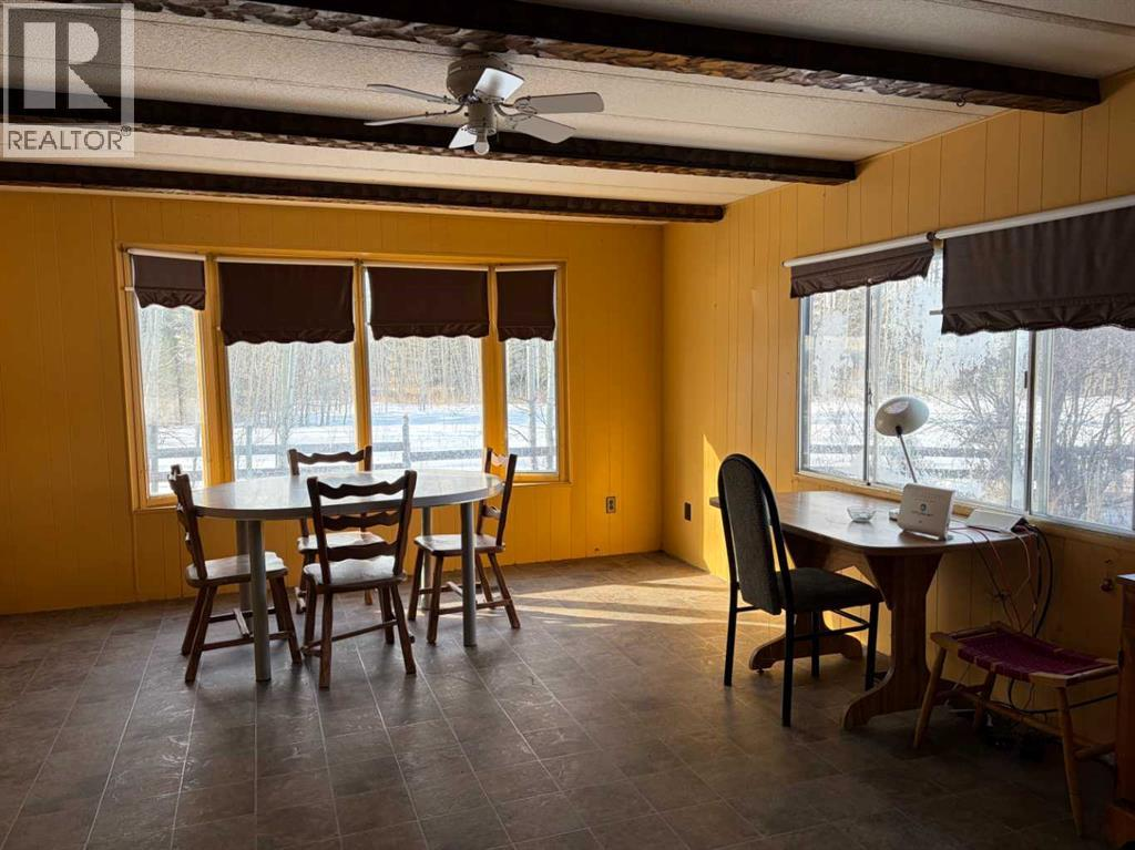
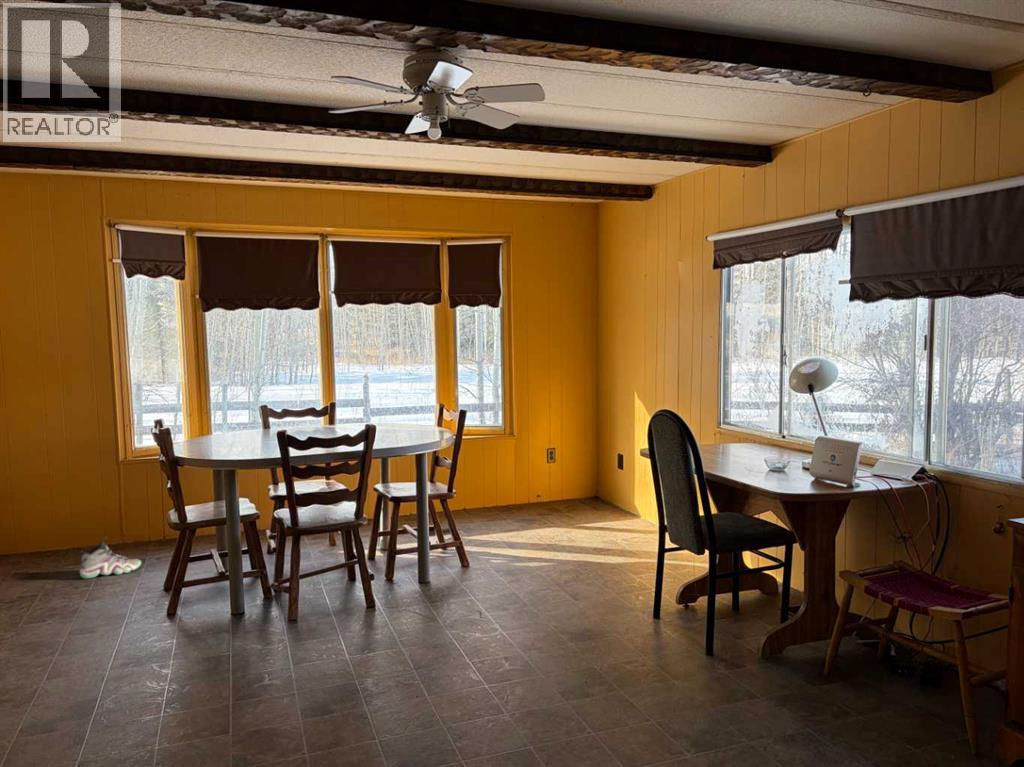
+ sneaker [79,536,142,580]
